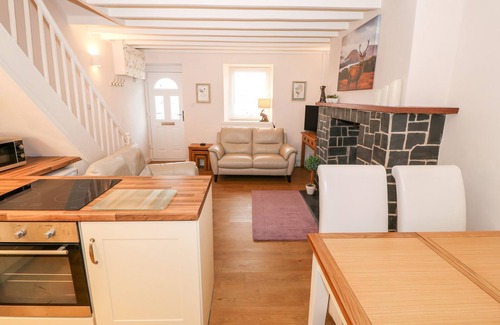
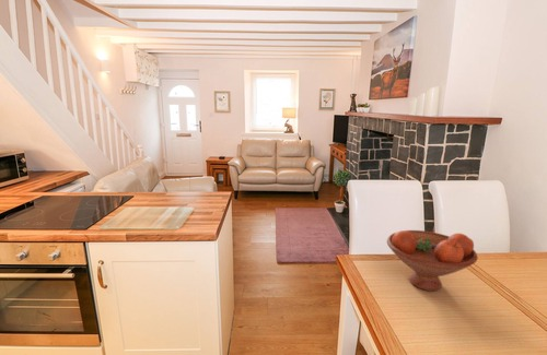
+ fruit bowl [386,229,478,292]
